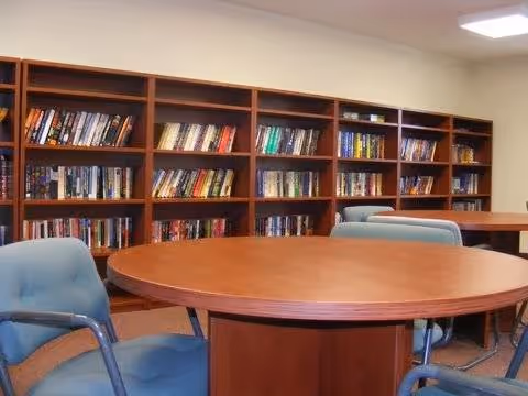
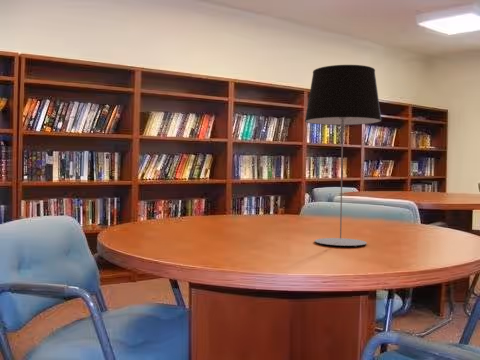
+ table lamp [304,64,383,247]
